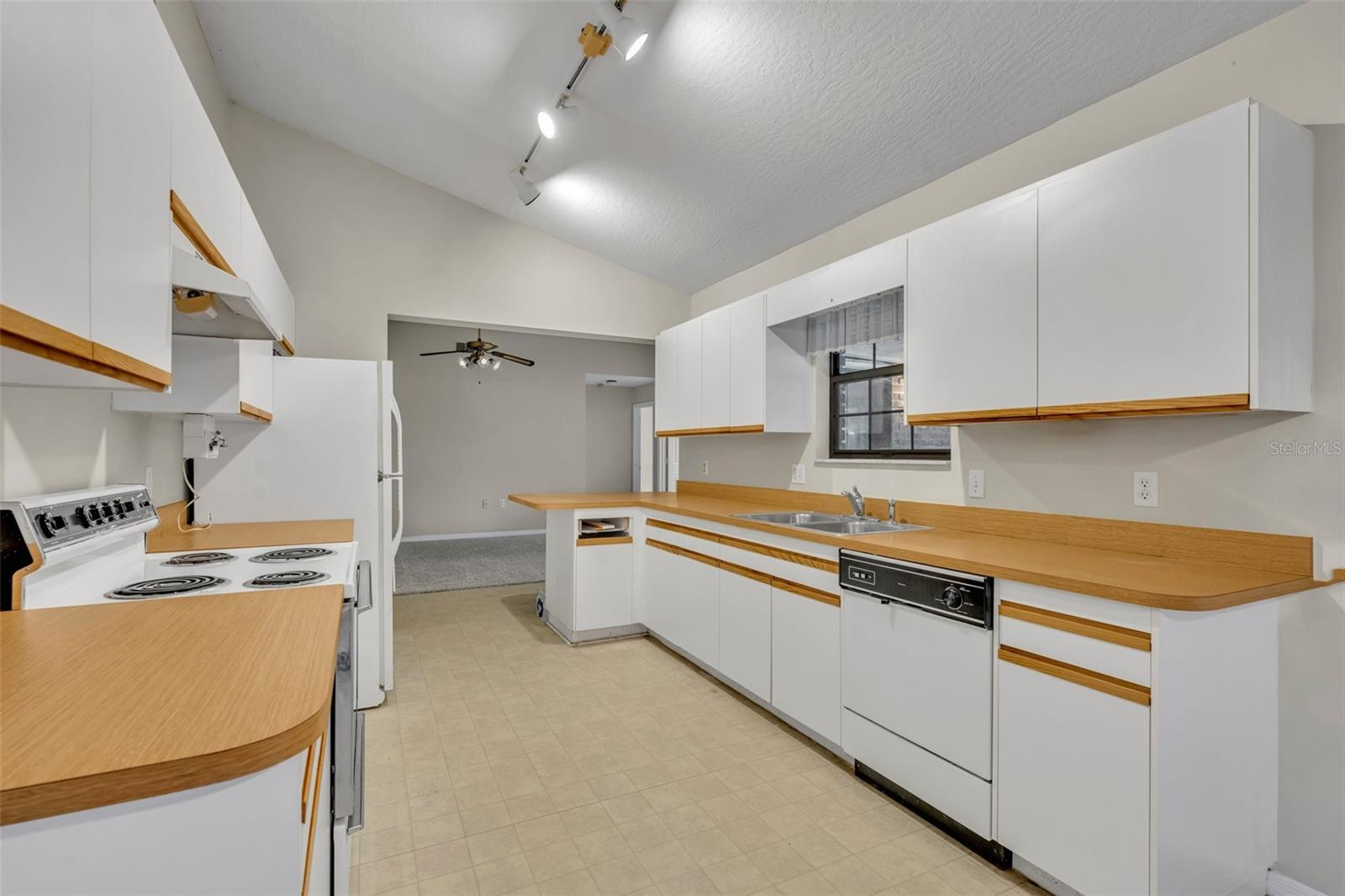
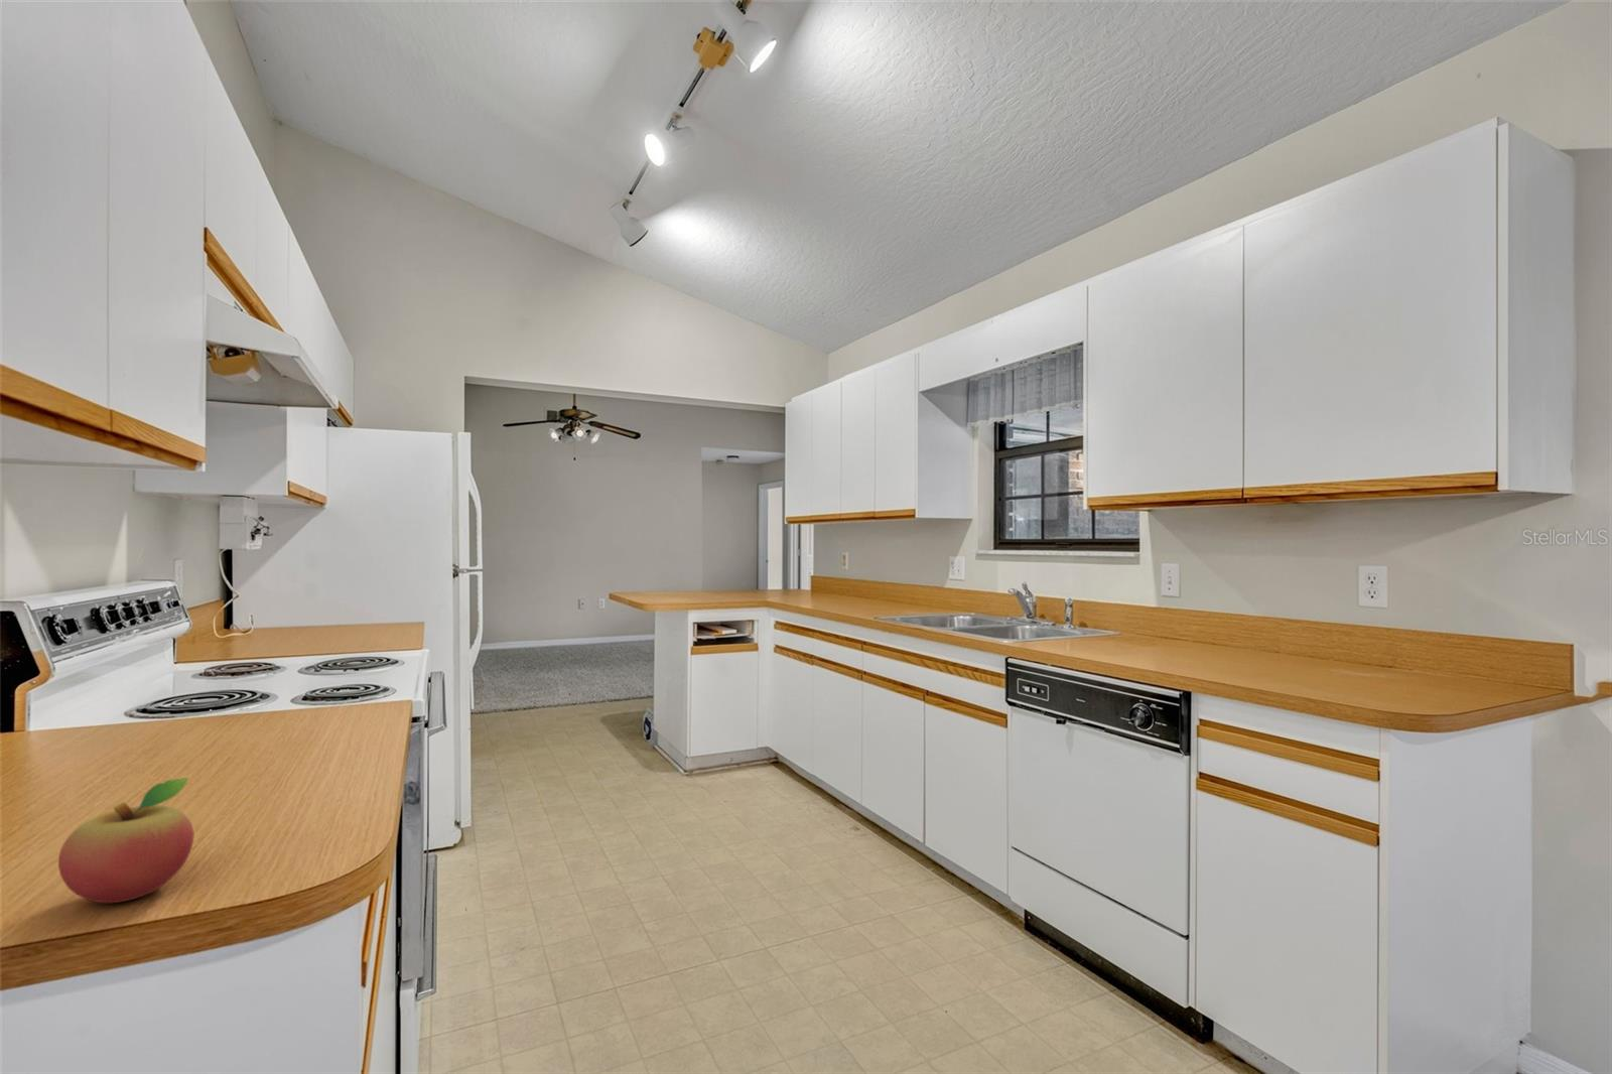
+ fruit [58,777,195,904]
